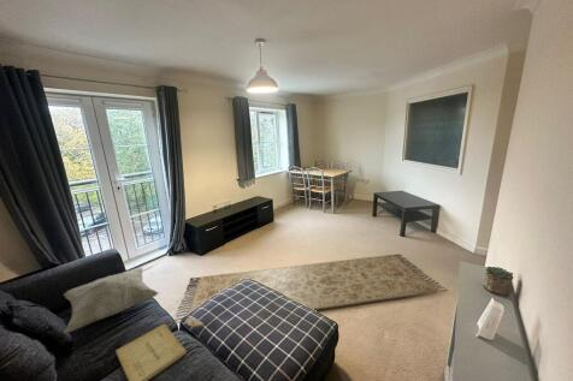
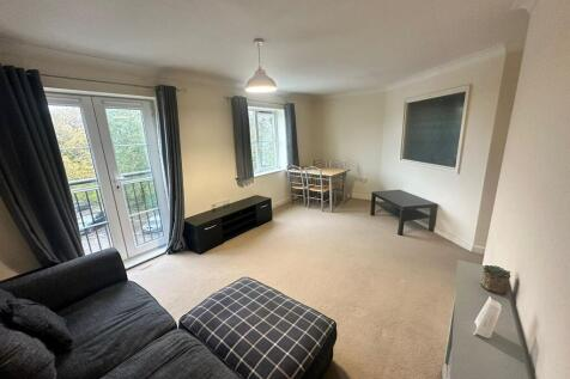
- book [114,322,188,381]
- rug [173,252,449,328]
- decorative pillow [63,267,159,334]
